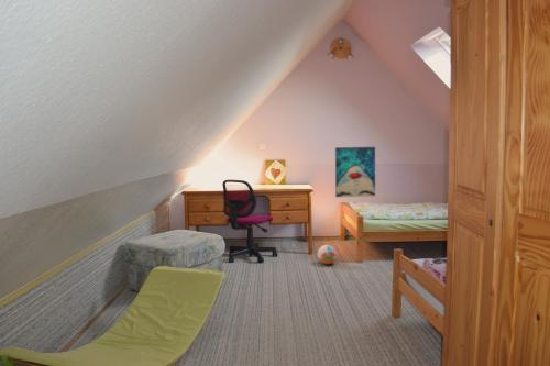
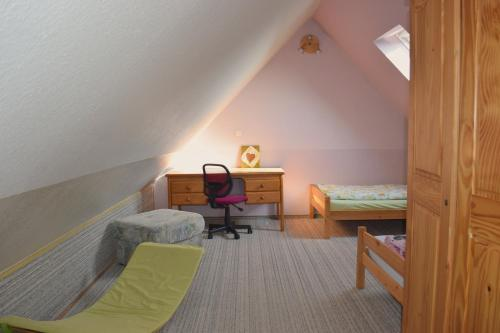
- wall art [334,146,376,198]
- ball [317,244,338,266]
